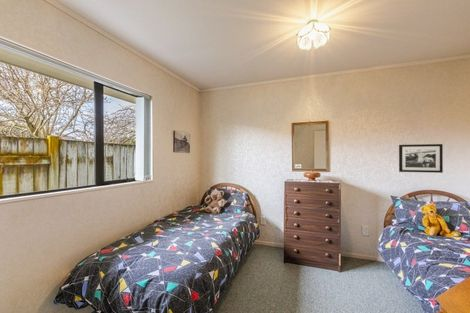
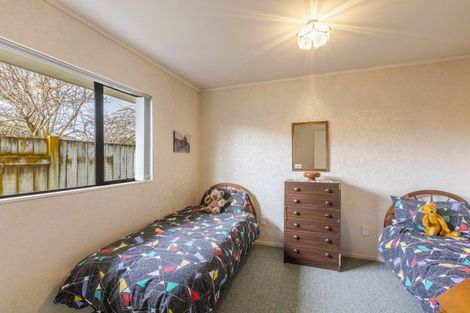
- picture frame [398,143,444,174]
